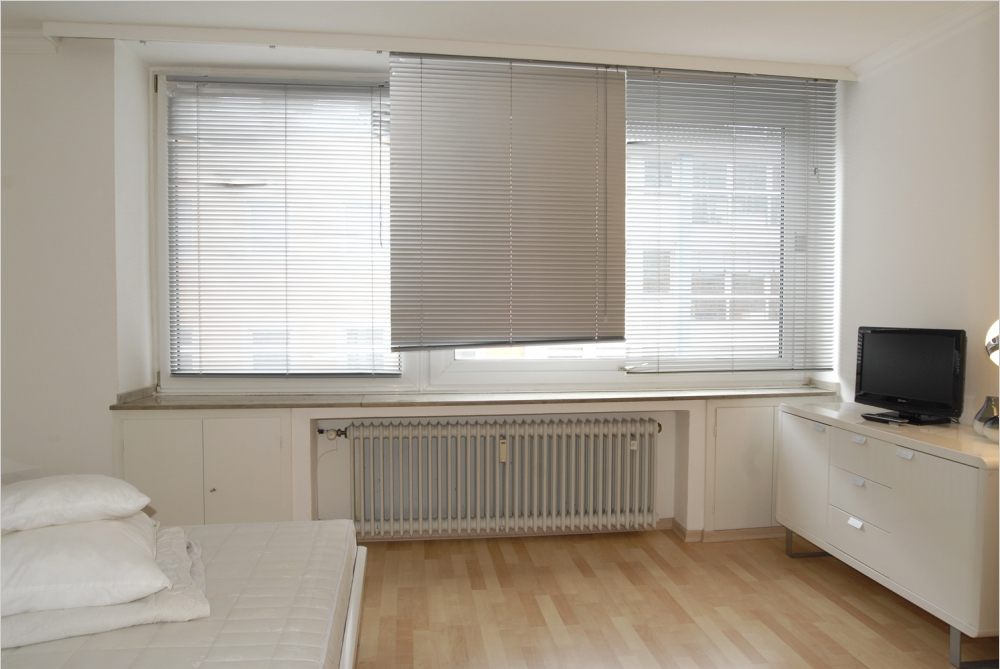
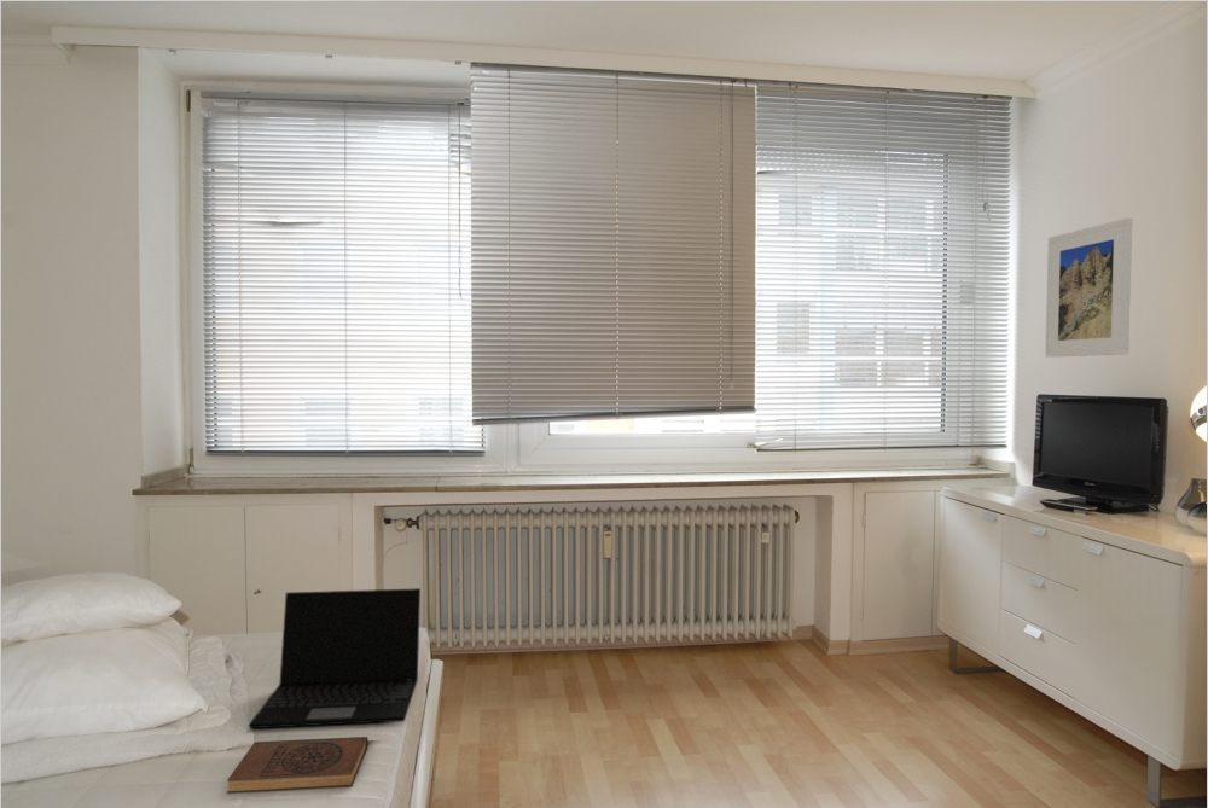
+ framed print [1044,217,1133,359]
+ laptop [248,587,422,729]
+ book [226,736,370,794]
